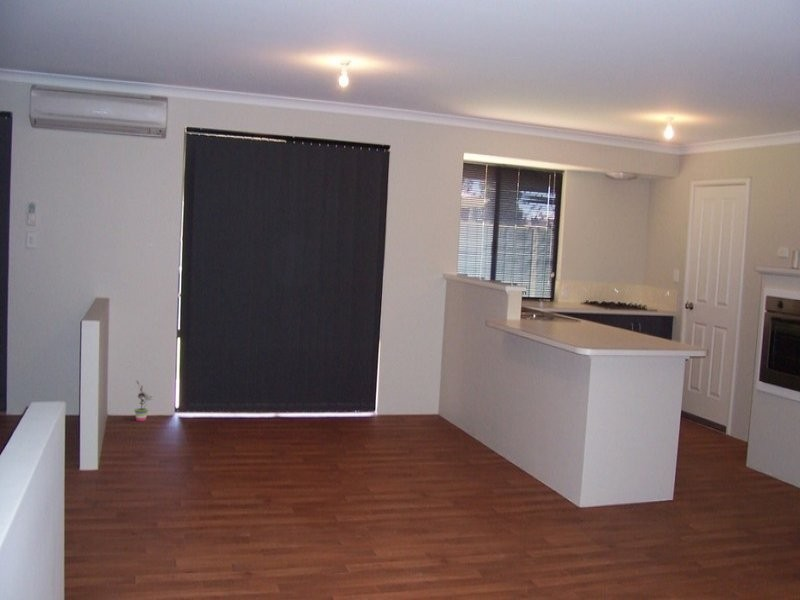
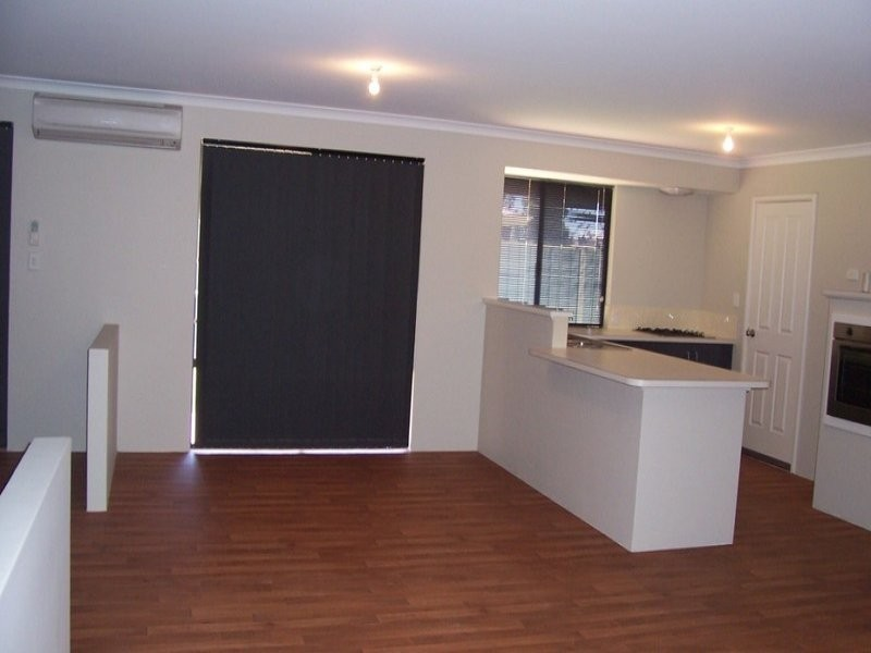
- potted plant [133,380,155,422]
